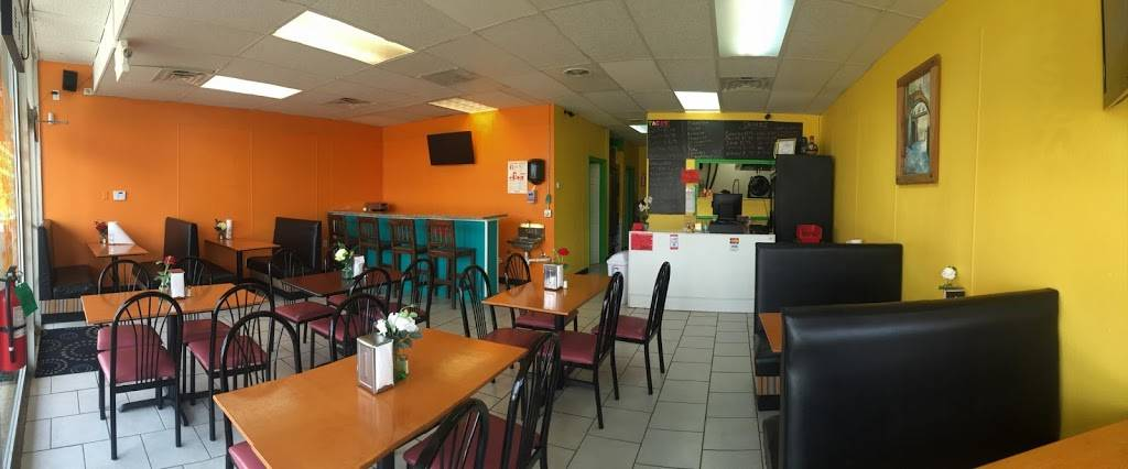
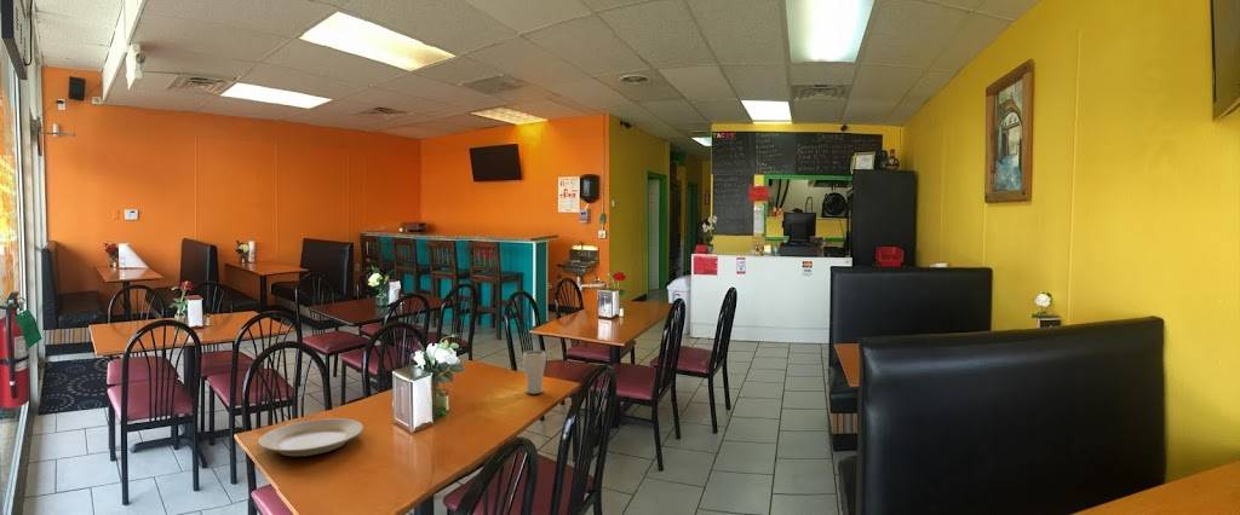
+ drinking glass [522,349,547,395]
+ plate [258,417,364,457]
